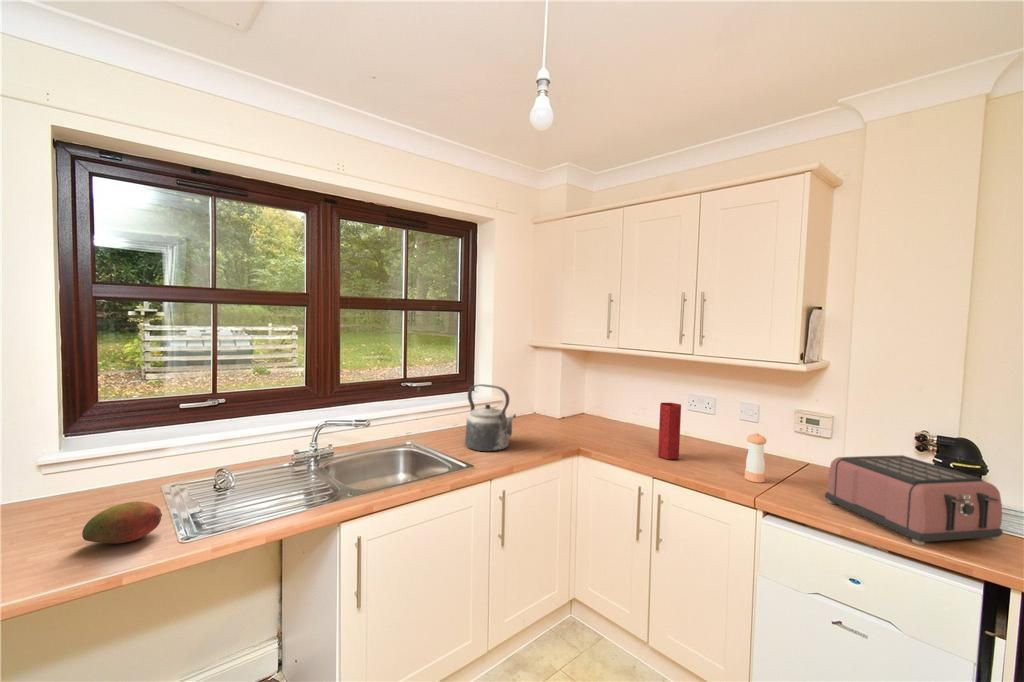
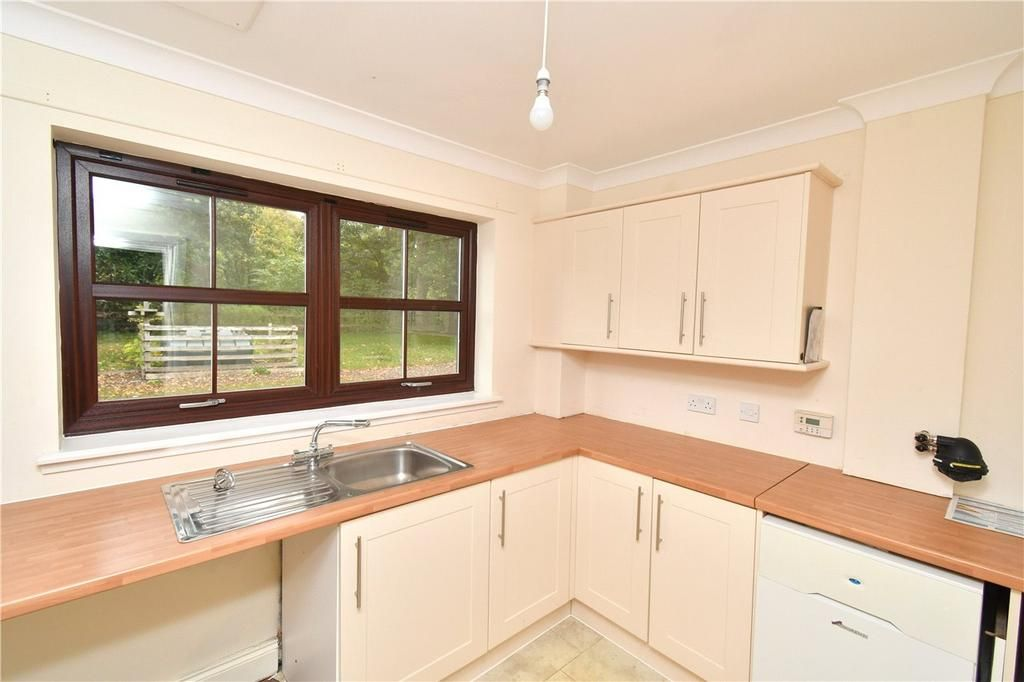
- pepper shaker [744,432,767,483]
- fruit [81,501,163,544]
- toaster [824,454,1004,546]
- vase [657,402,682,460]
- kettle [464,383,517,452]
